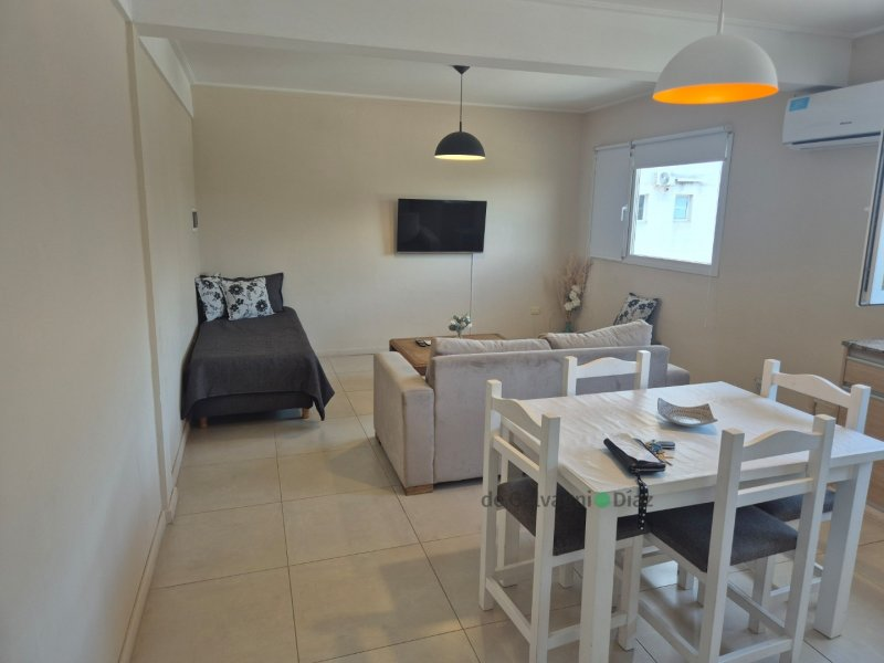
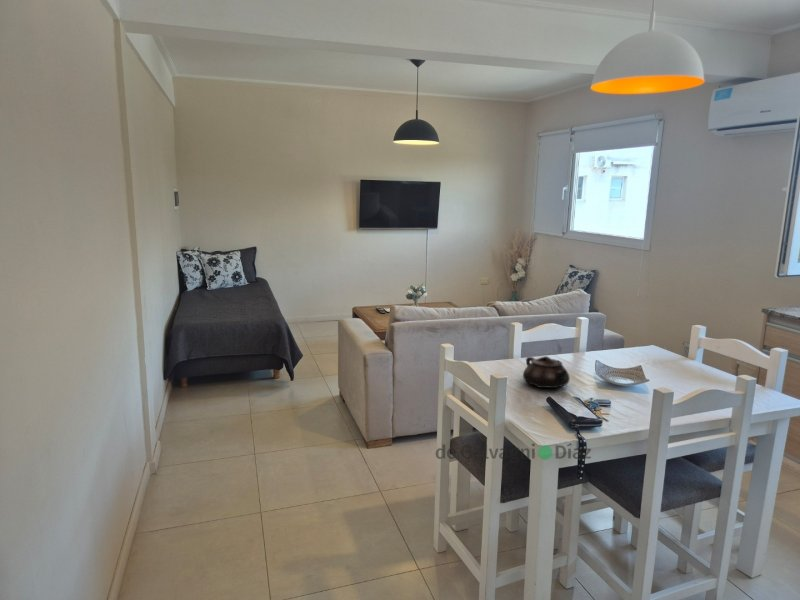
+ teapot [522,355,571,389]
